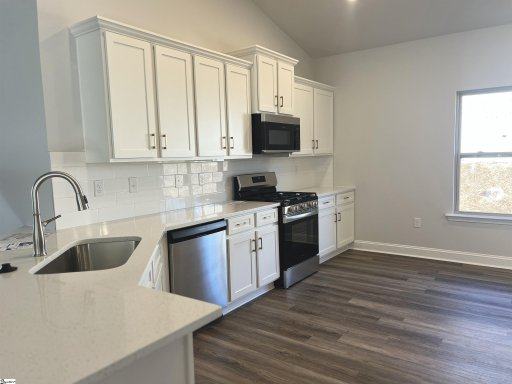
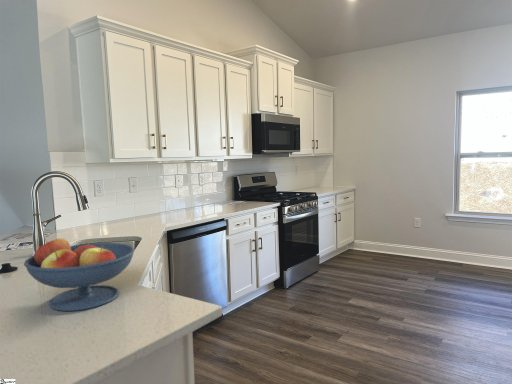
+ fruit bowl [23,237,136,312]
